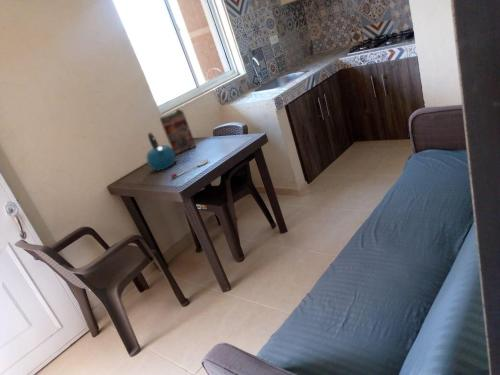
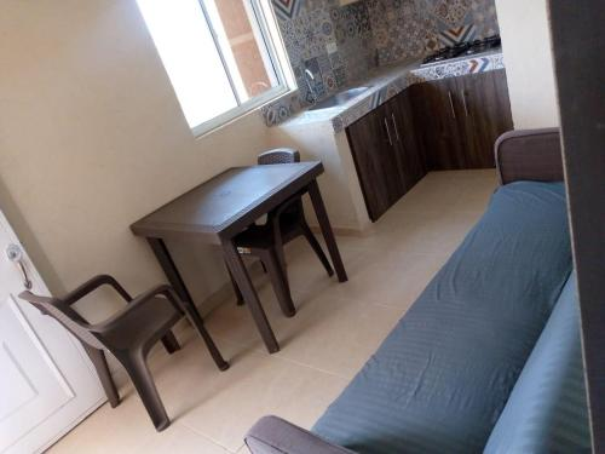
- cereal box [159,108,197,155]
- kettle [146,131,176,172]
- spoon [169,158,209,179]
